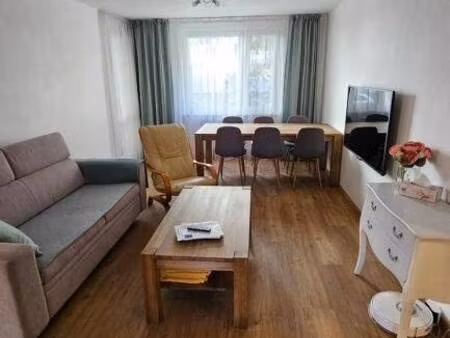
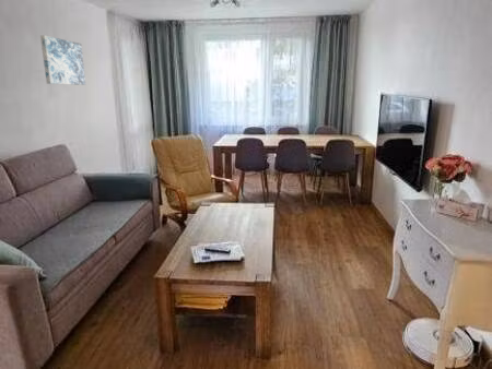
+ wall art [39,34,86,86]
